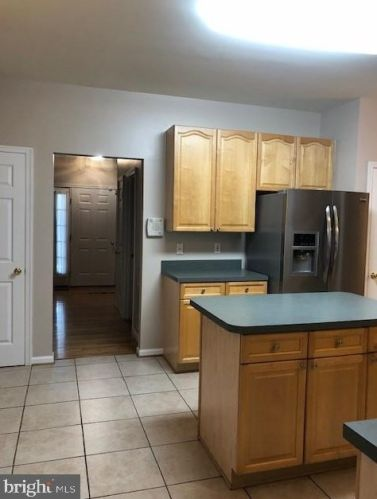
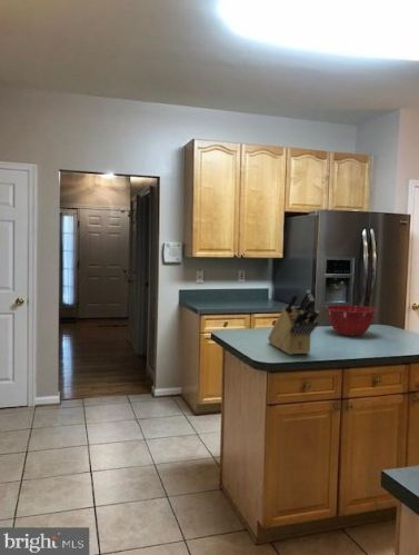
+ mixing bowl [325,305,377,337]
+ knife block [267,289,320,356]
